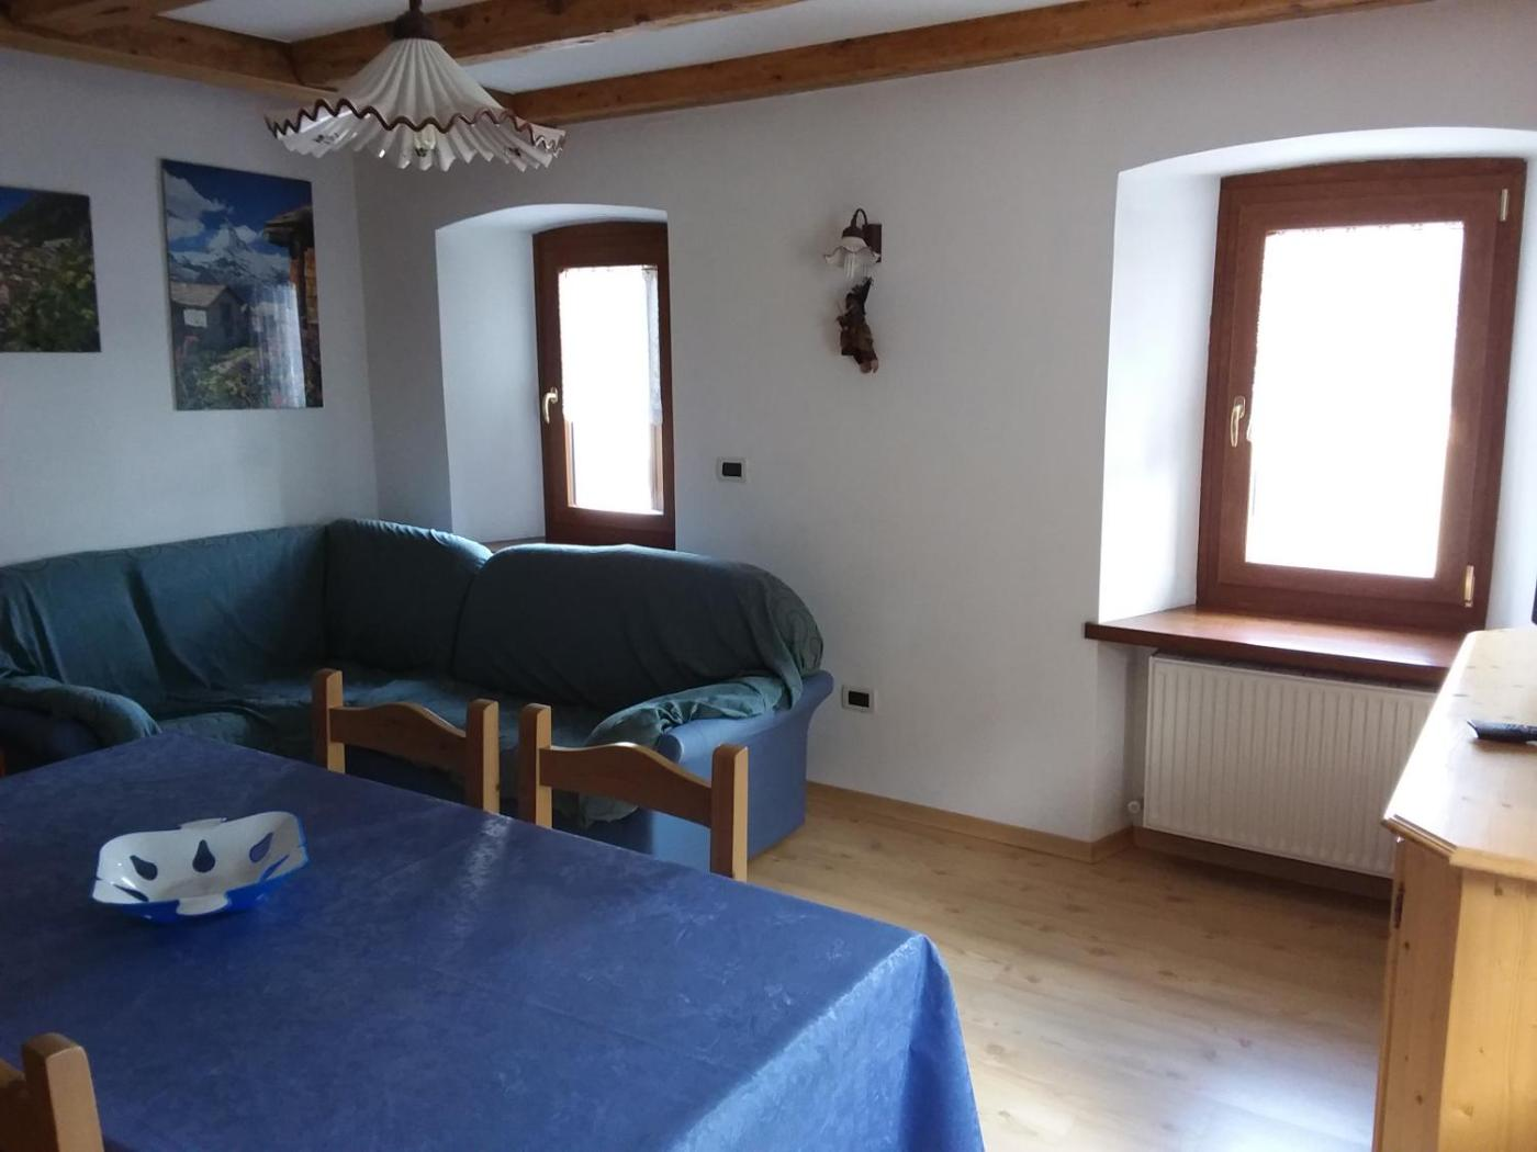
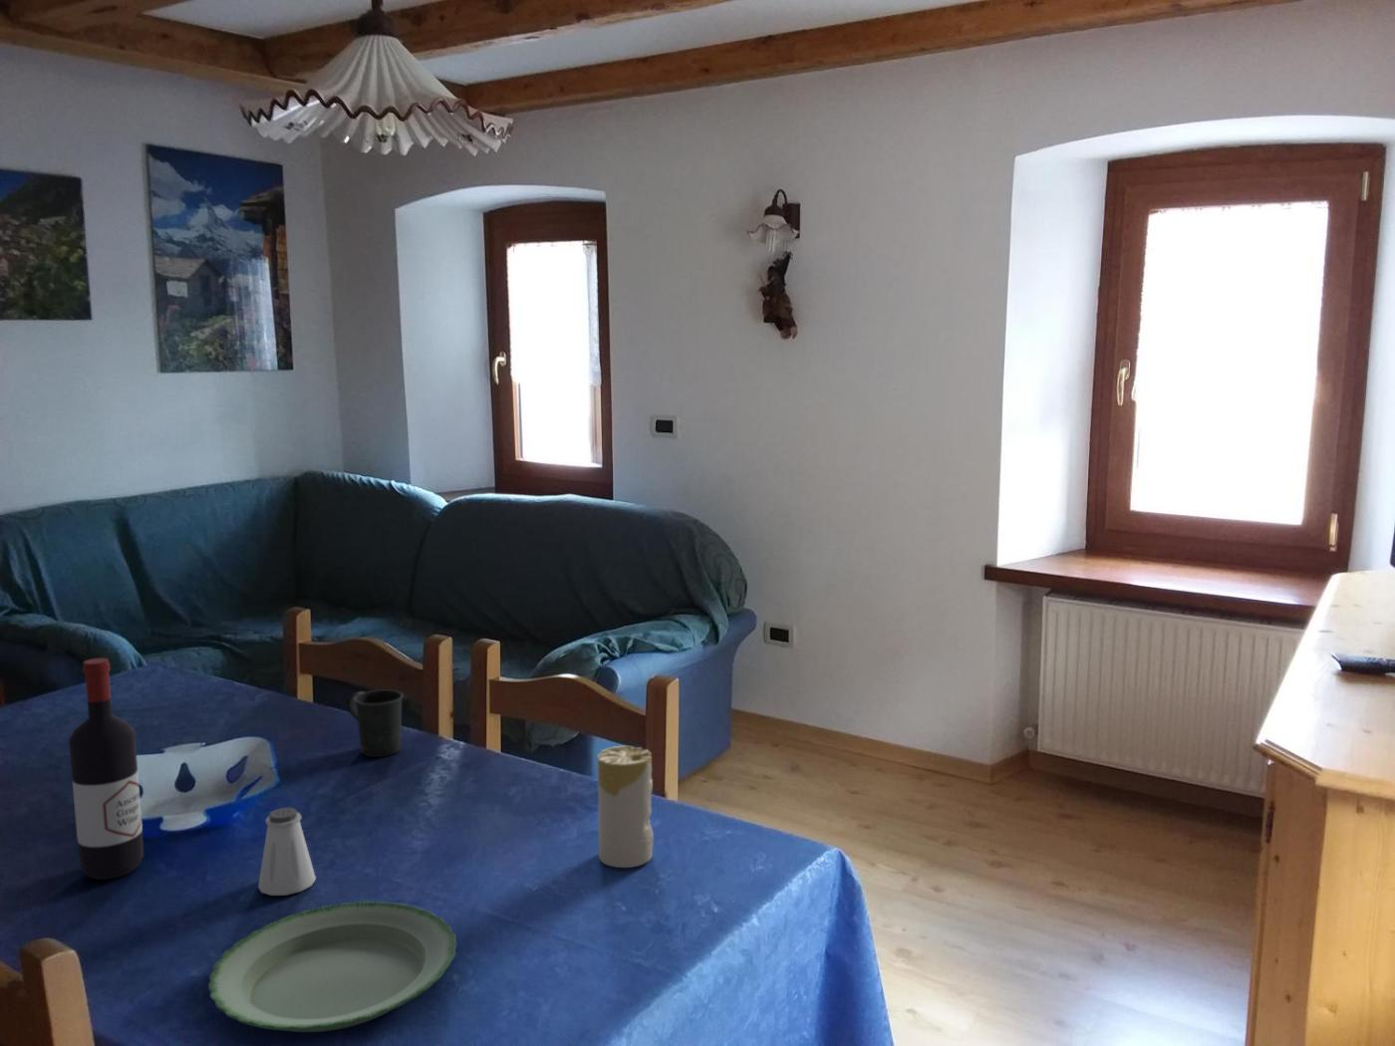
+ wine bottle [68,657,145,880]
+ candle [596,745,655,869]
+ mug [345,689,404,758]
+ plate [208,901,457,1033]
+ saltshaker [257,806,316,897]
